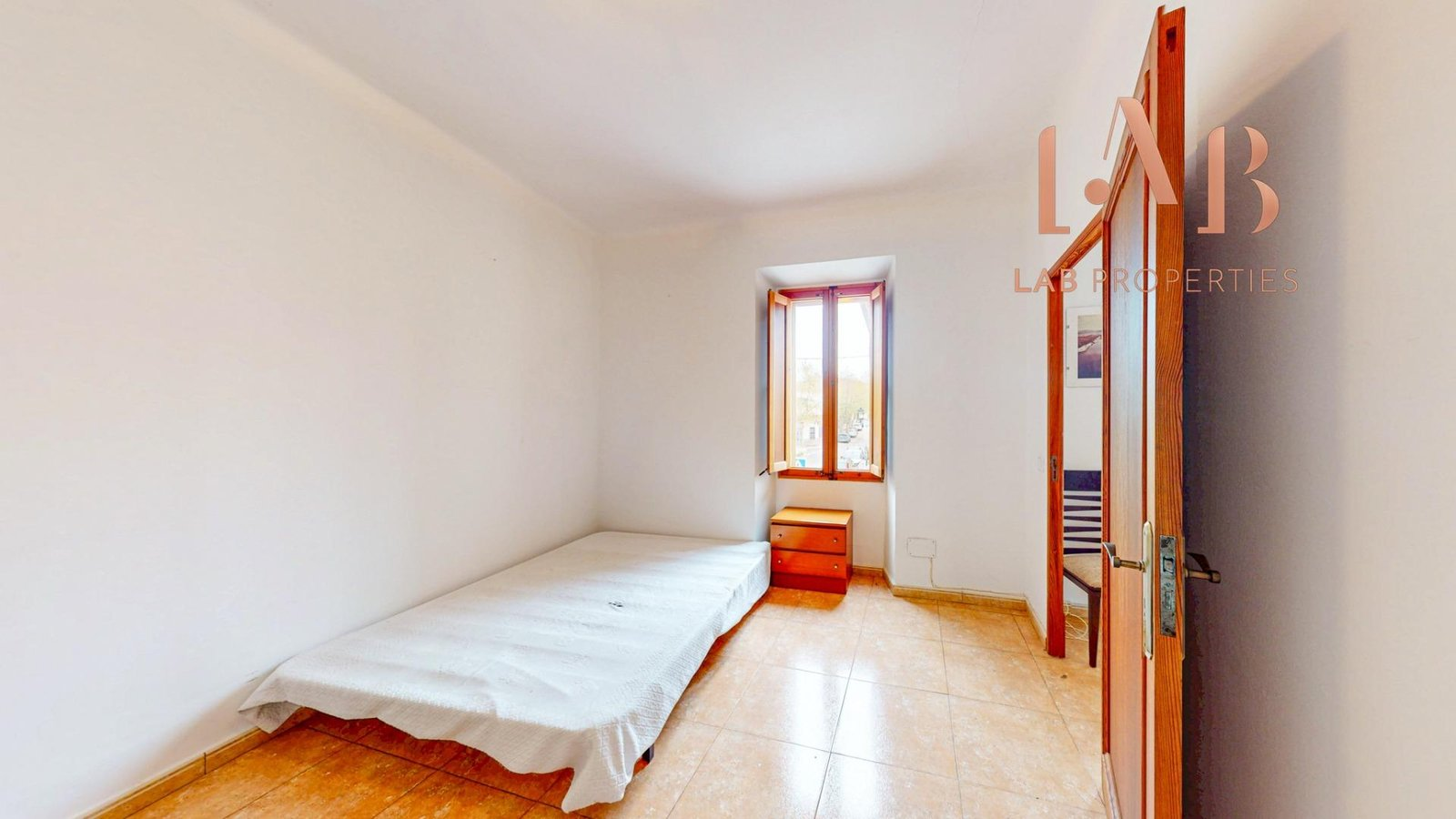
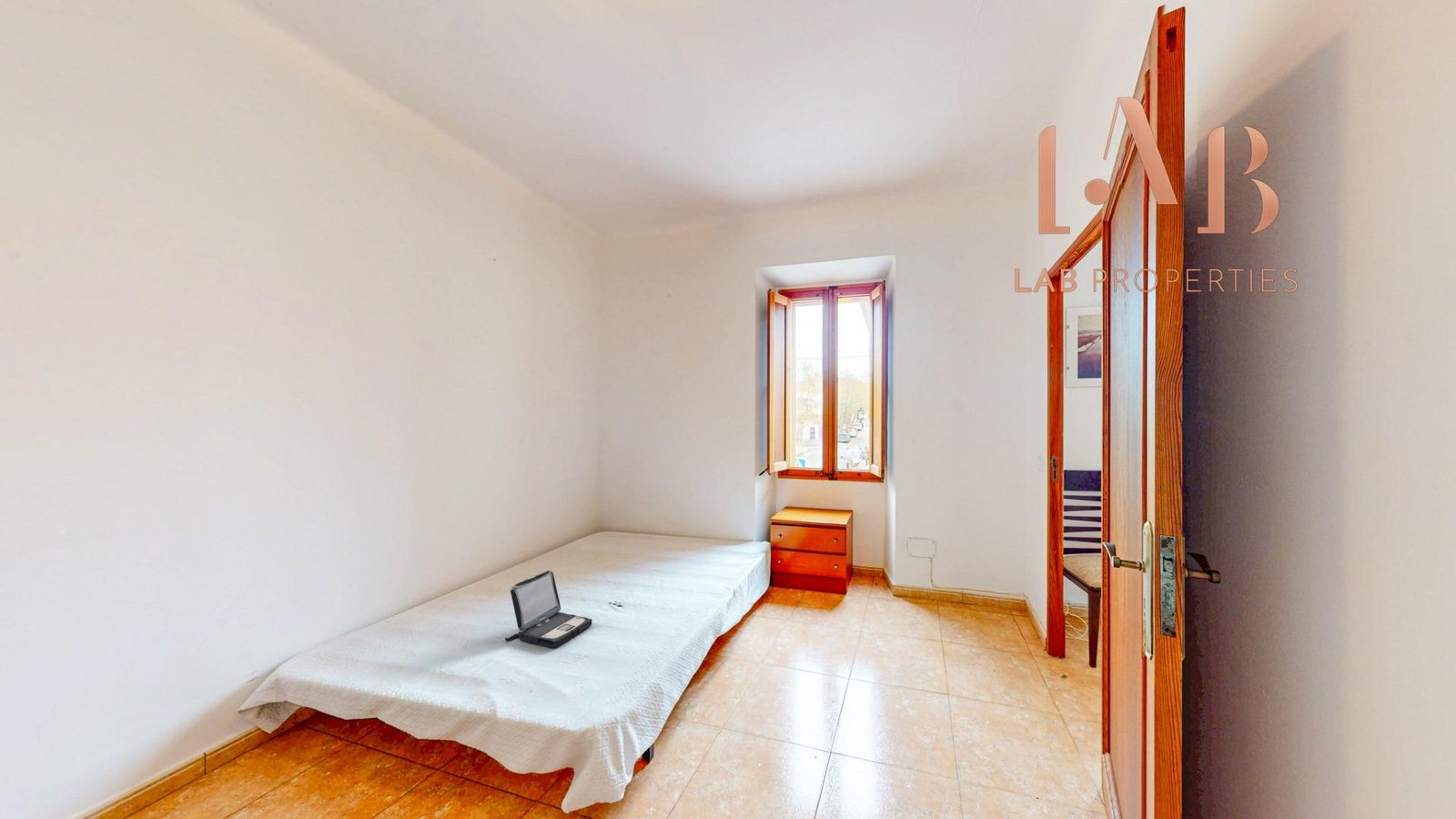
+ laptop [504,570,592,649]
